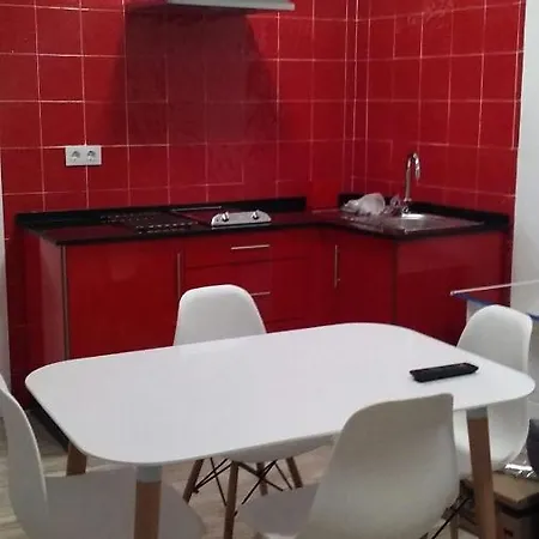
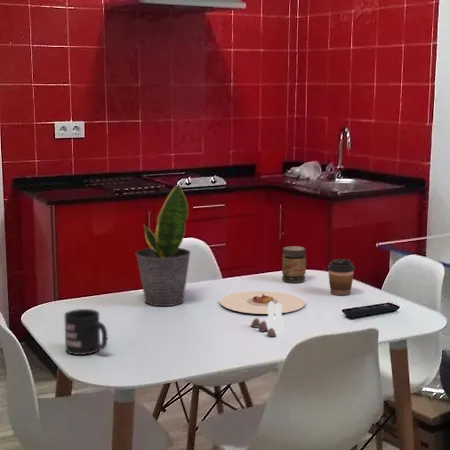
+ mug [63,308,109,356]
+ potted plant [134,182,192,307]
+ jar [281,245,307,284]
+ salt and pepper shaker set [250,301,285,337]
+ plate [219,290,306,315]
+ coffee cup [327,258,356,296]
